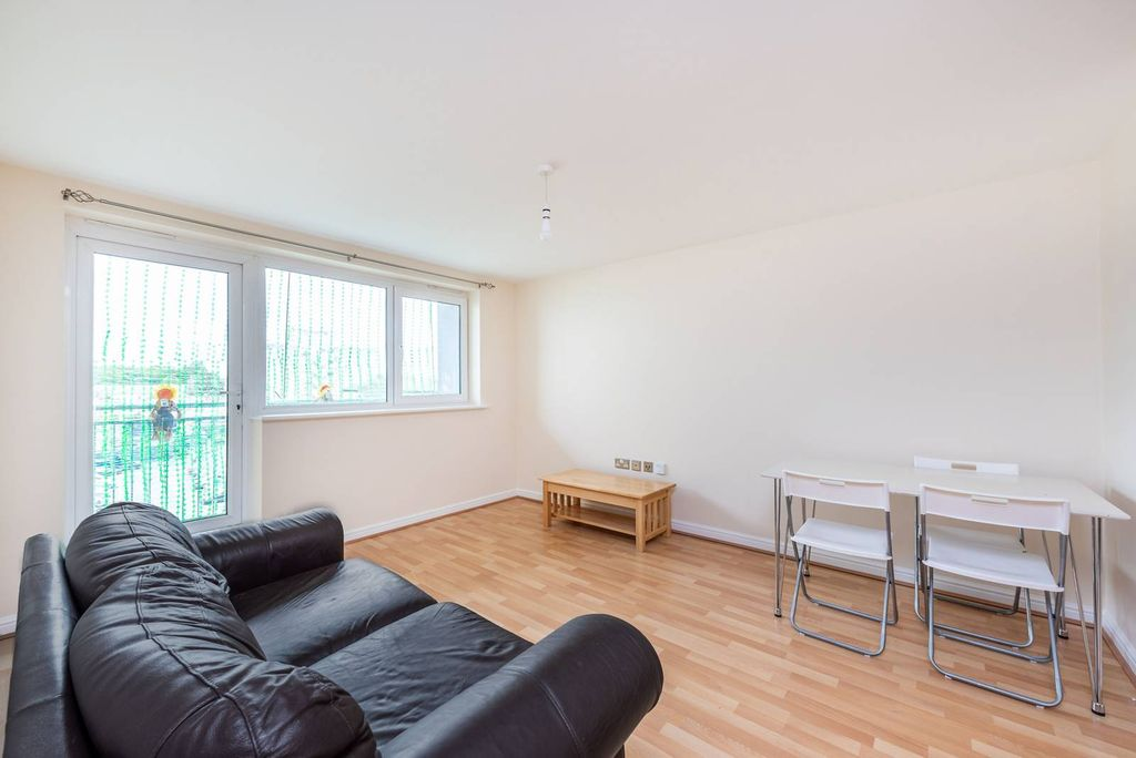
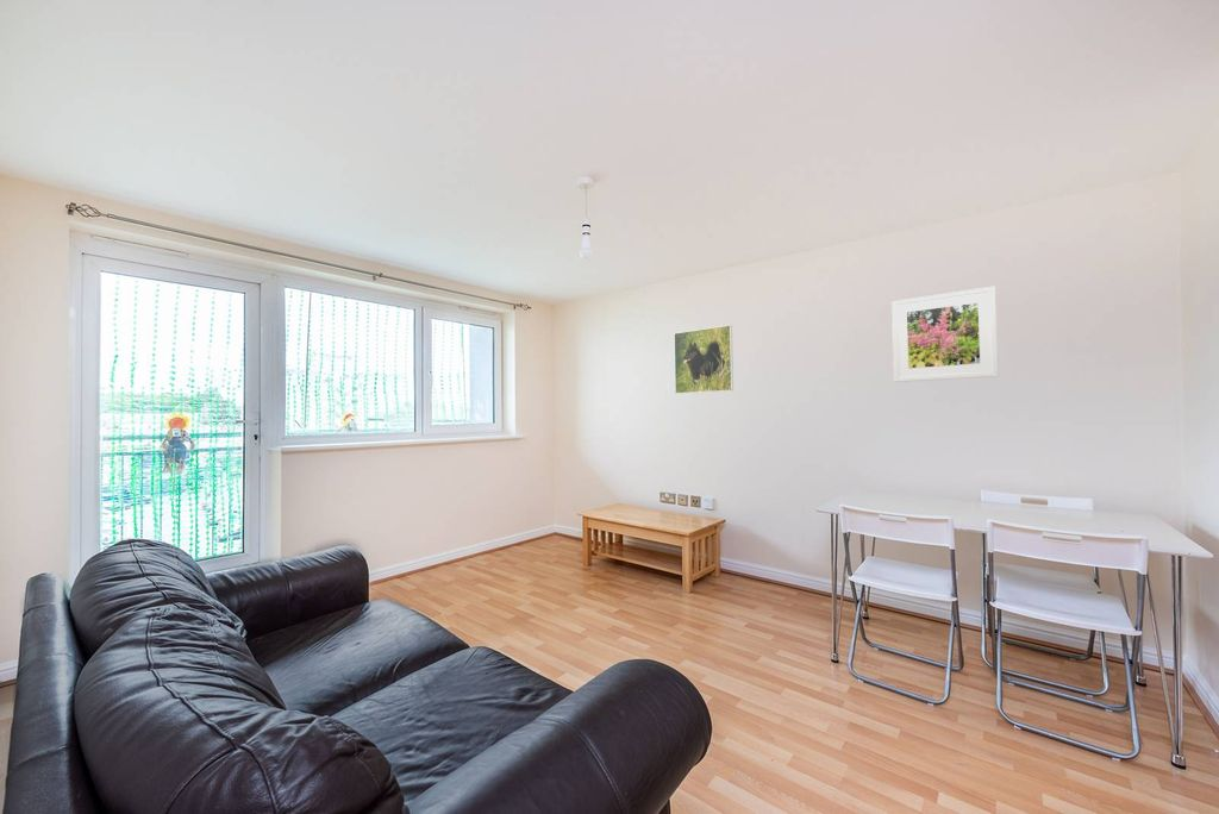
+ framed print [890,286,1000,383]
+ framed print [673,324,734,395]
